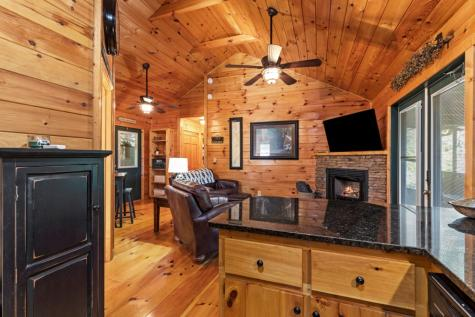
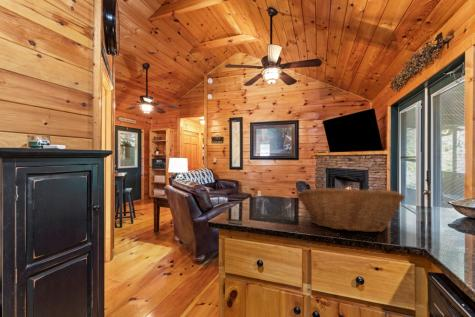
+ fruit basket [296,187,406,233]
